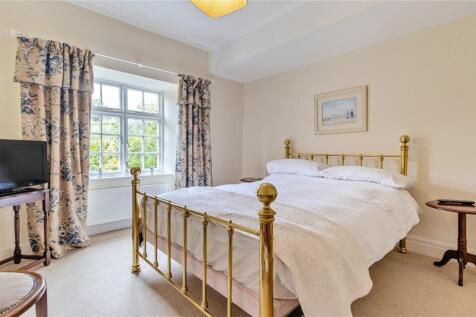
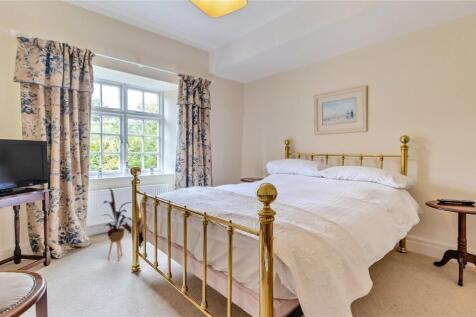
+ house plant [100,187,133,261]
